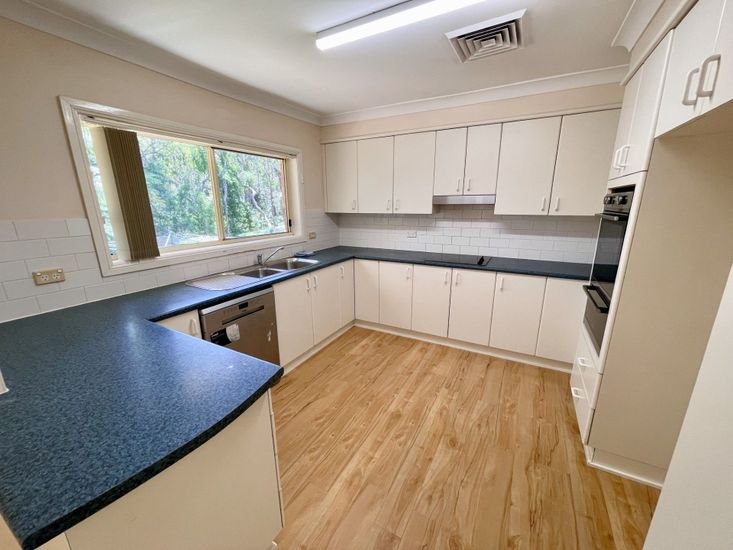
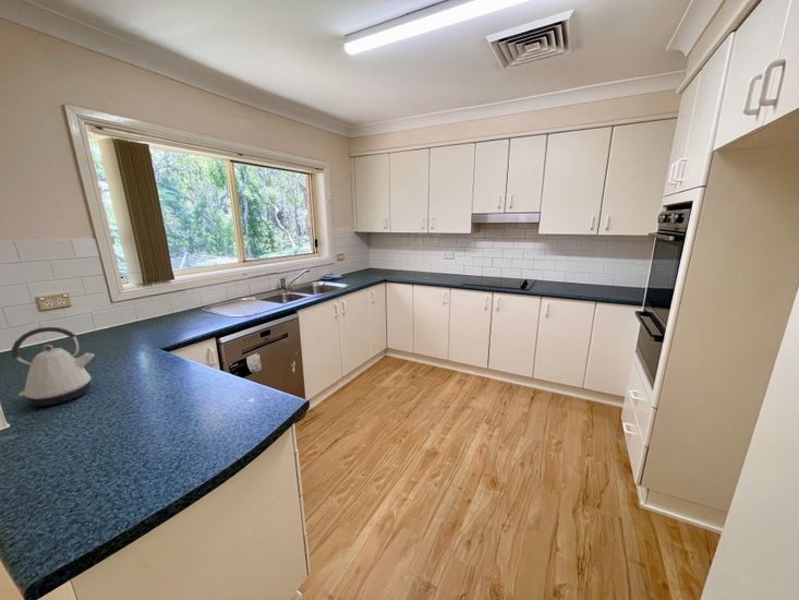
+ kettle [11,326,96,407]
